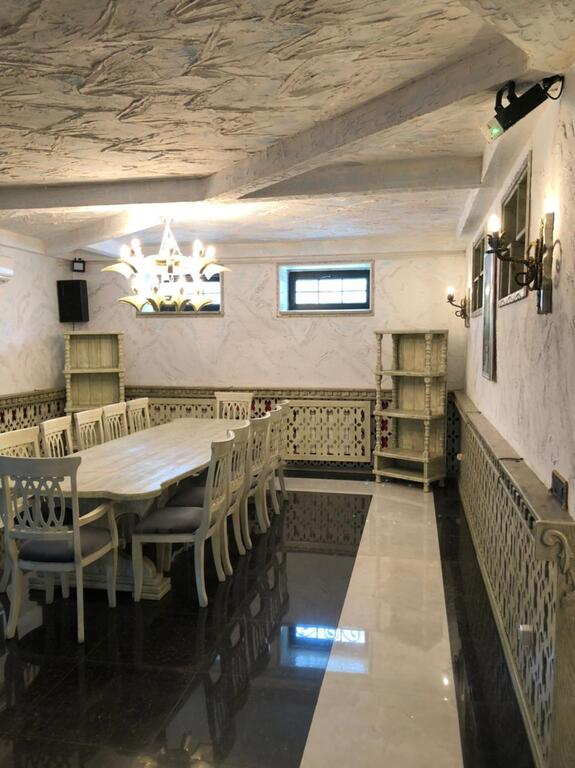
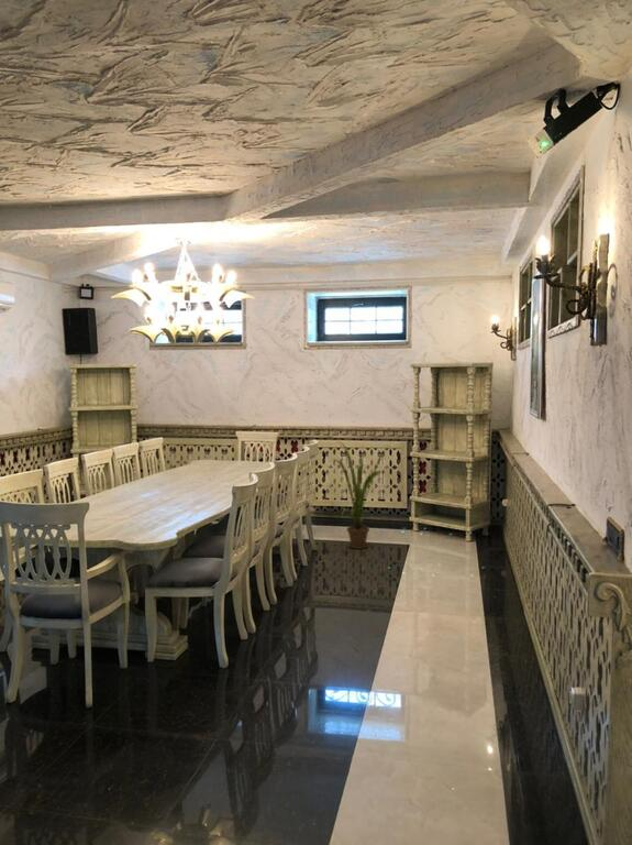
+ house plant [331,440,390,550]
